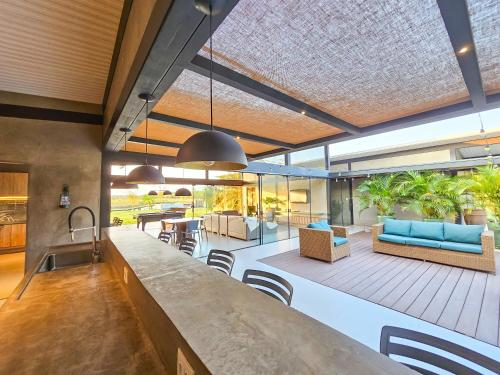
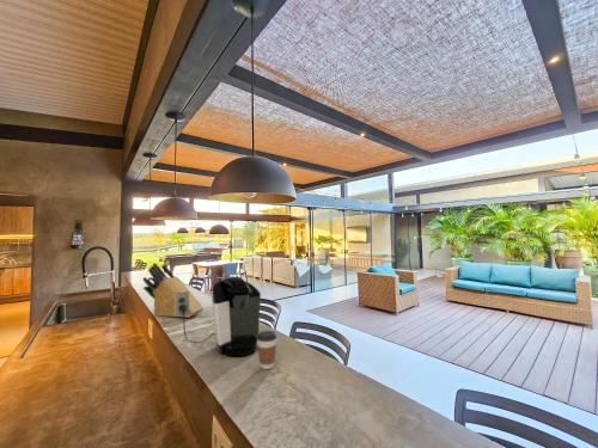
+ coffee maker [173,276,262,357]
+ coffee cup [257,330,277,370]
+ knife block [141,262,205,319]
